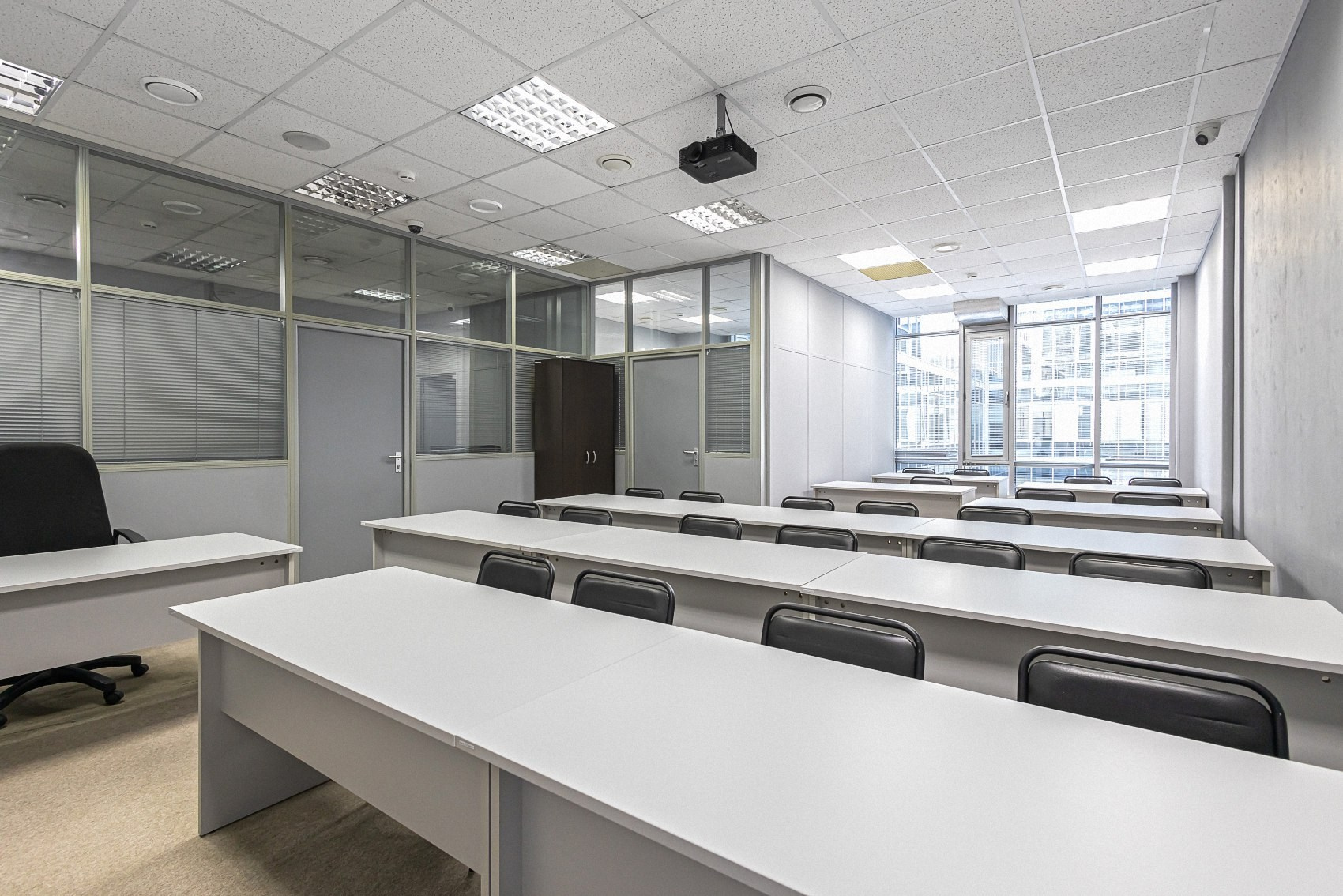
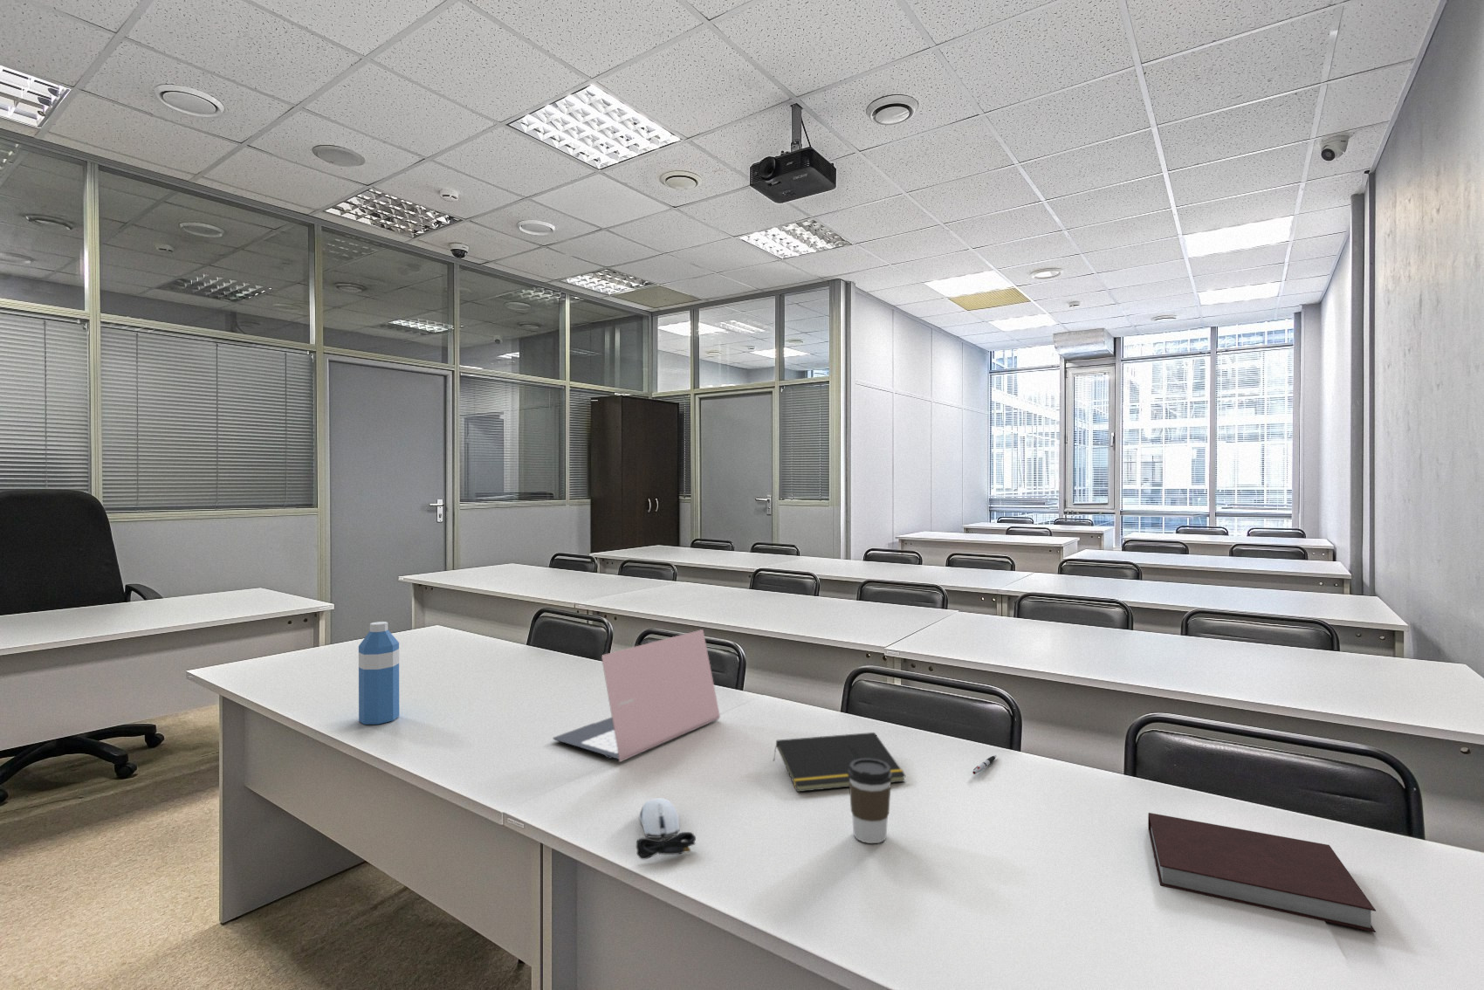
+ pen [971,755,997,776]
+ laptop [551,629,722,763]
+ computer mouse [635,797,696,860]
+ notebook [1147,812,1377,934]
+ water bottle [358,621,400,726]
+ coffee cup [848,759,892,844]
+ notepad [772,731,907,792]
